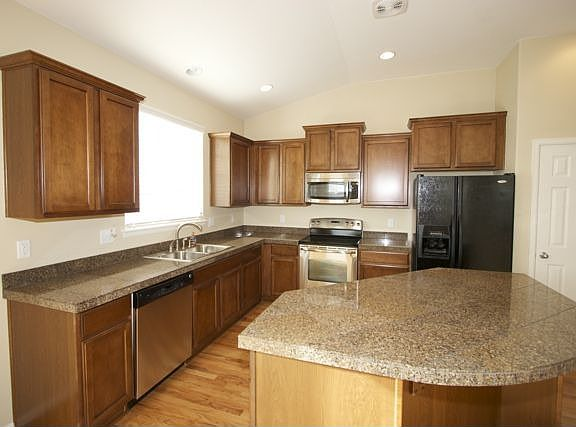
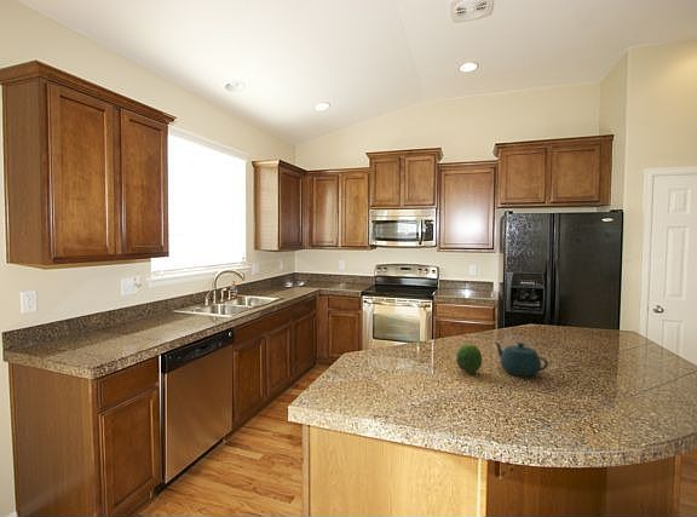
+ fruit [455,341,483,374]
+ teapot [492,340,549,378]
